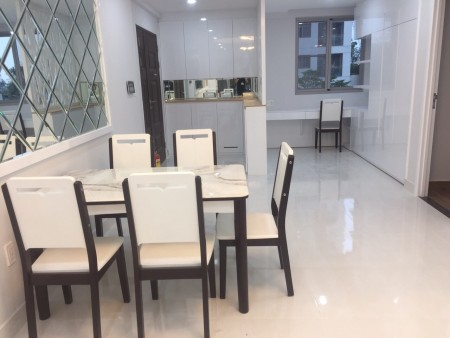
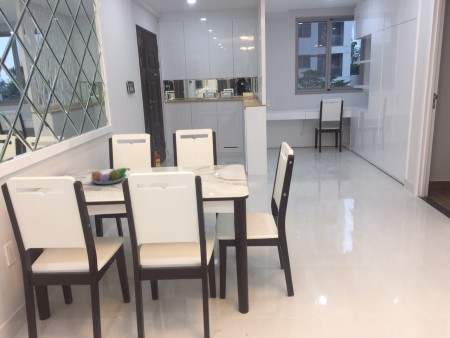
+ fruit bowl [89,167,131,185]
